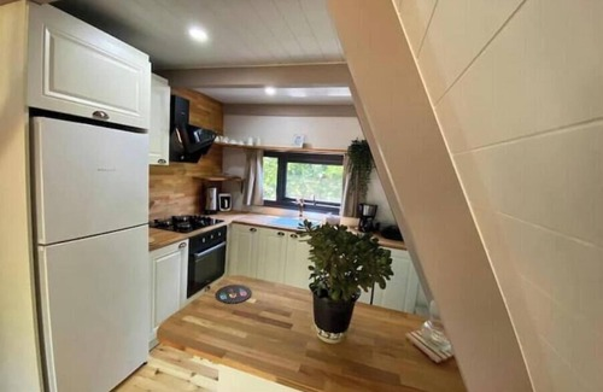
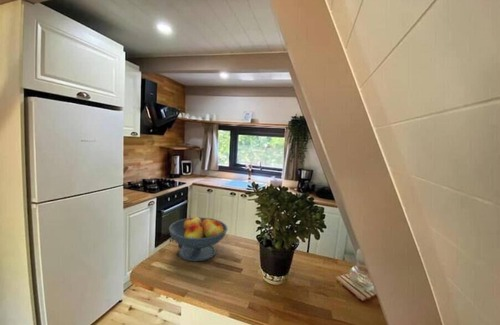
+ fruit bowl [168,215,229,262]
